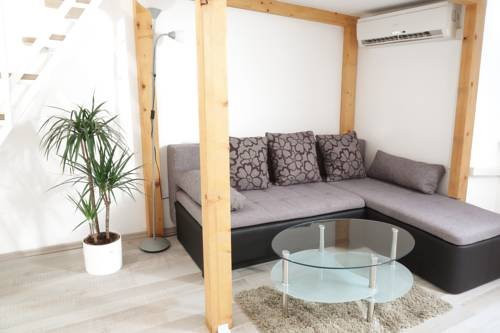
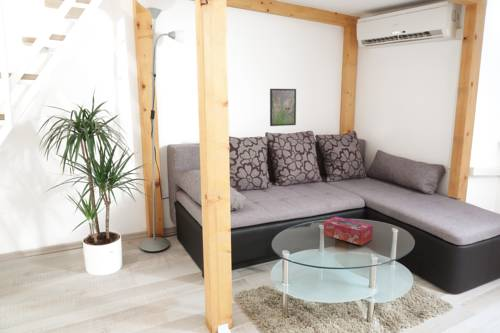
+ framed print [269,88,297,127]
+ tissue box [323,216,374,246]
